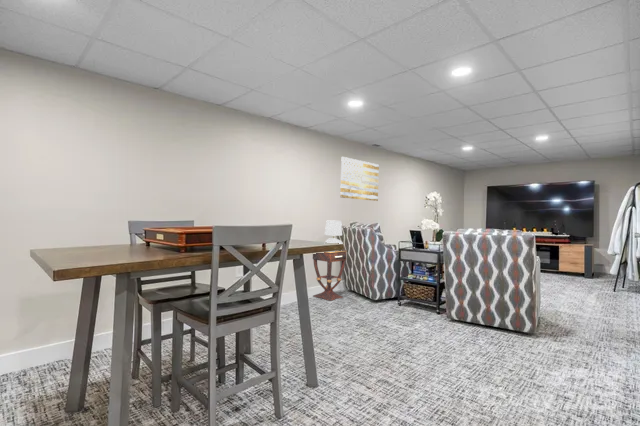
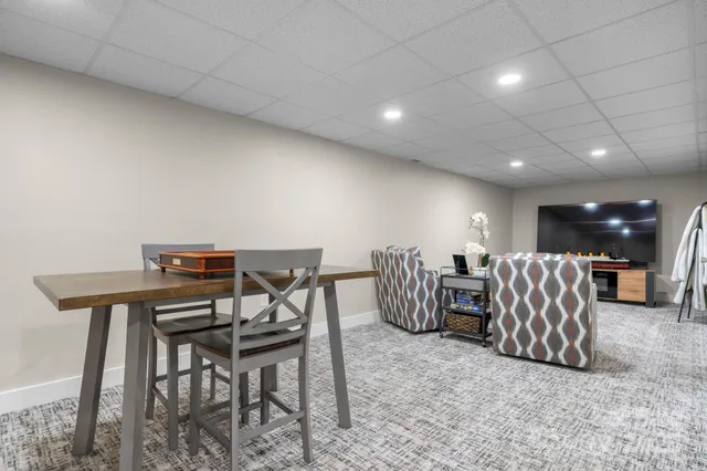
- wall art [339,156,380,202]
- side table [312,249,348,302]
- table lamp [324,220,344,245]
